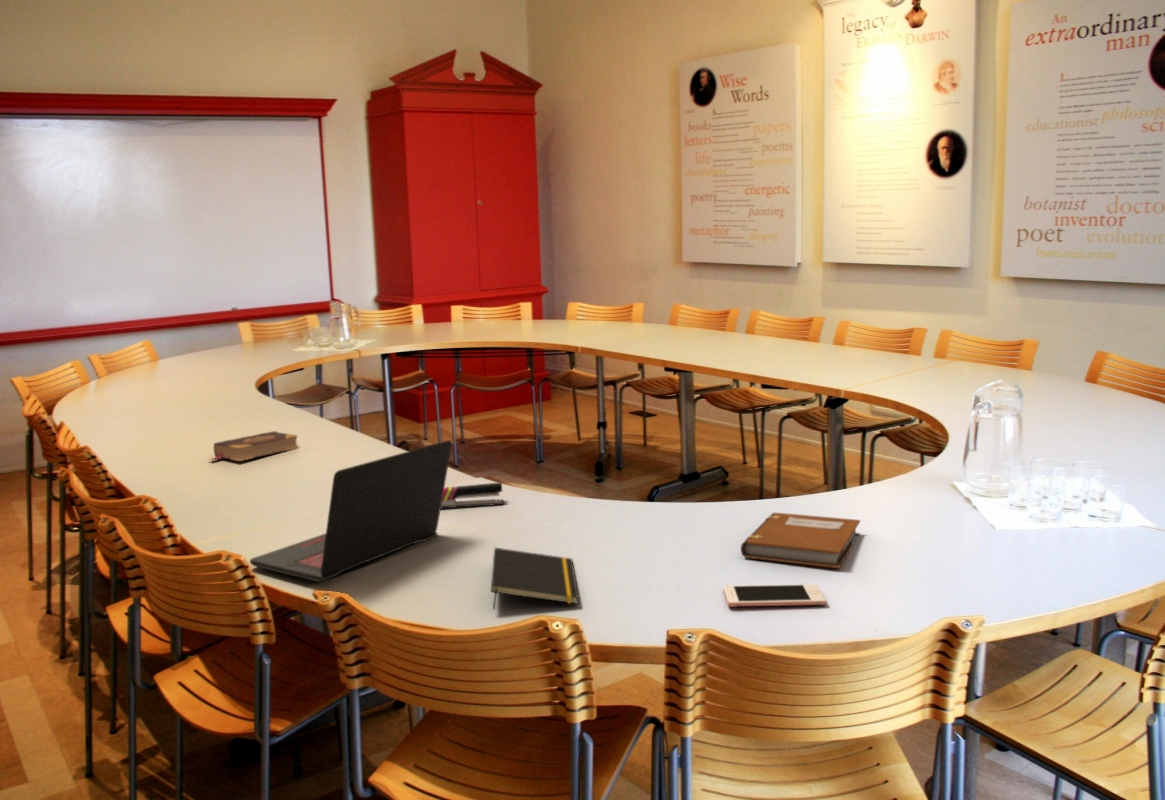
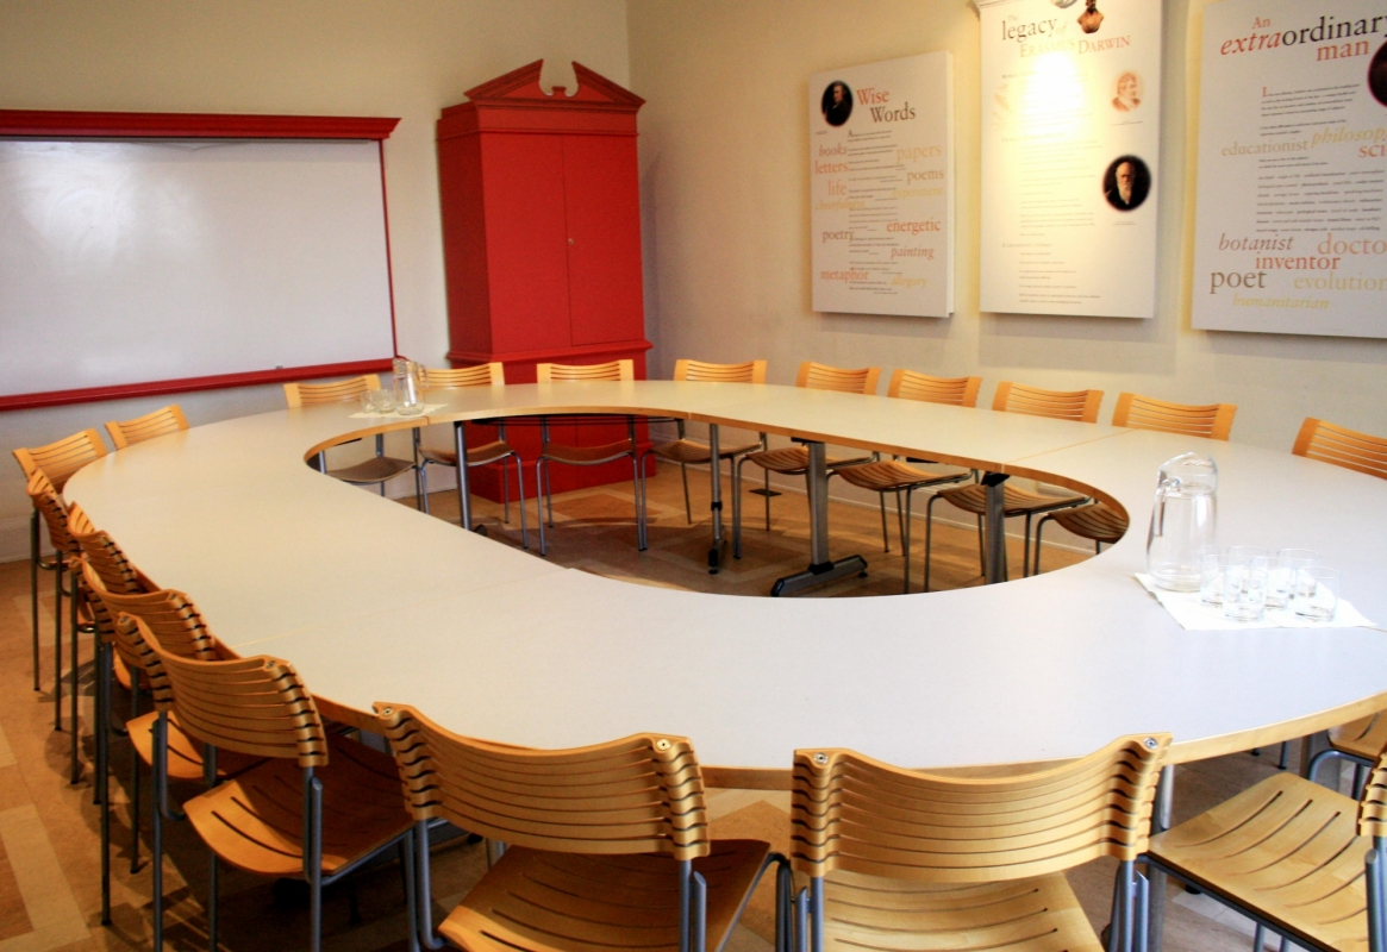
- notebook [740,512,861,569]
- stapler [441,482,505,509]
- laptop [249,439,453,583]
- notepad [490,547,580,611]
- cell phone [723,583,827,608]
- book [208,430,300,462]
